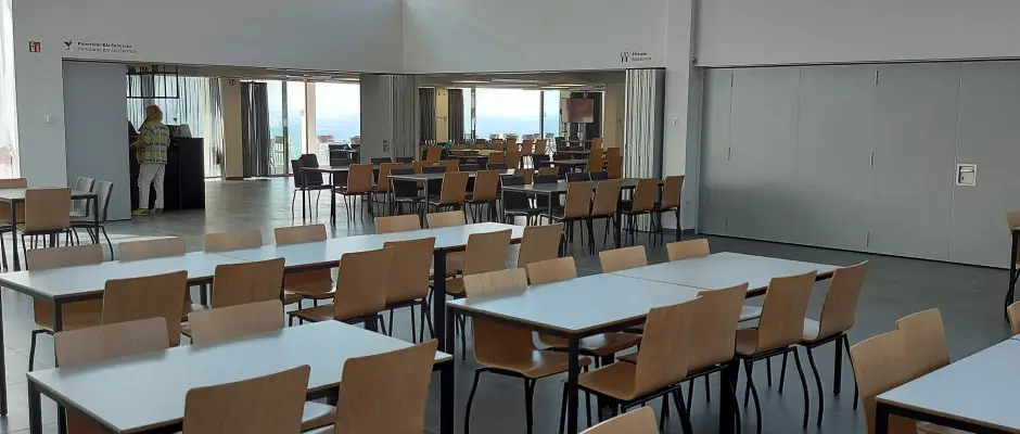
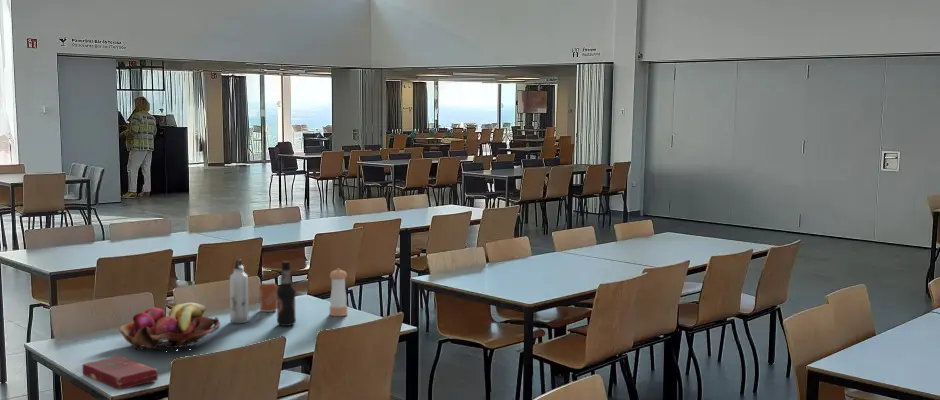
+ book [81,355,159,391]
+ fruit basket [118,302,221,352]
+ pepper shaker [329,268,348,317]
+ water bottle [229,258,249,324]
+ can [258,280,278,313]
+ bottle [276,260,297,327]
